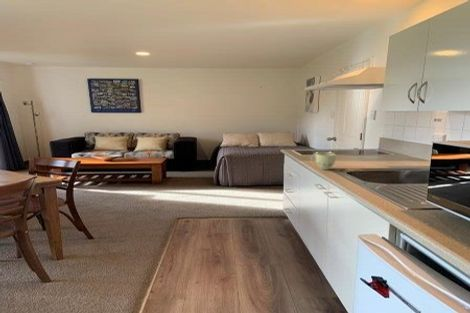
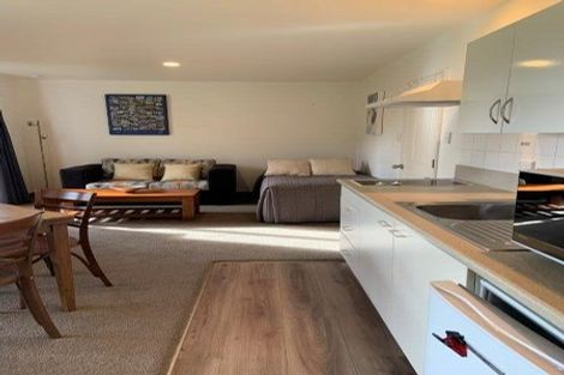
- cup [310,152,337,171]
